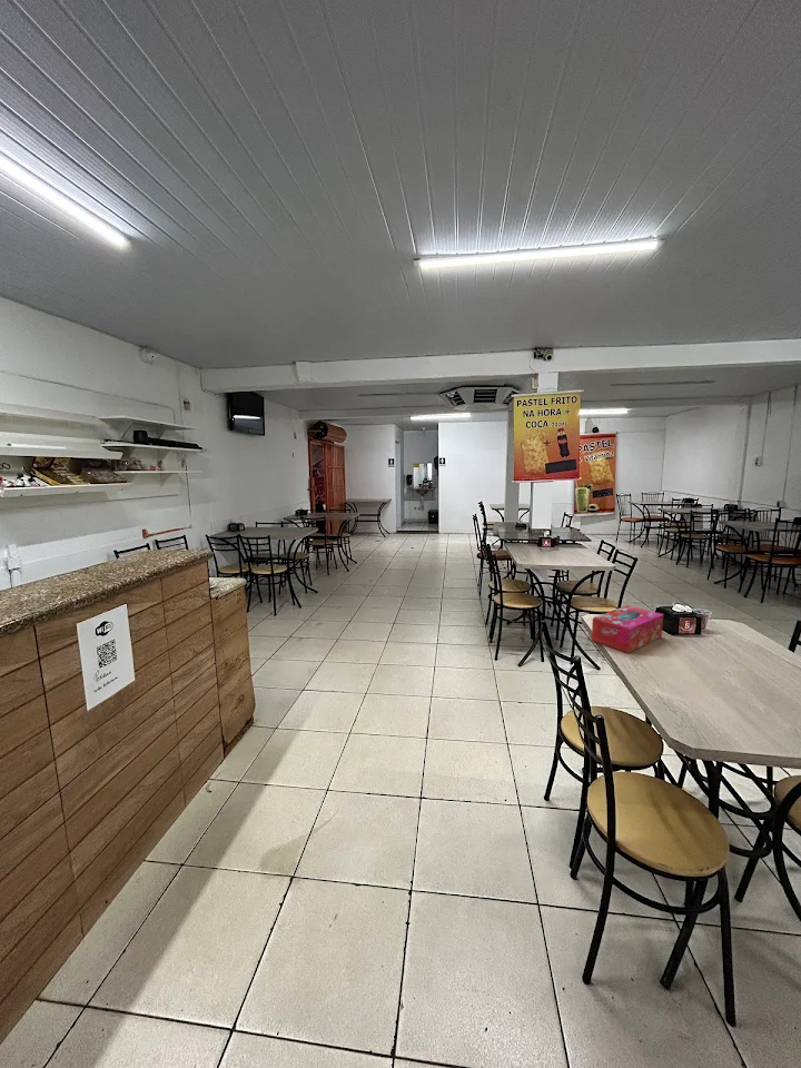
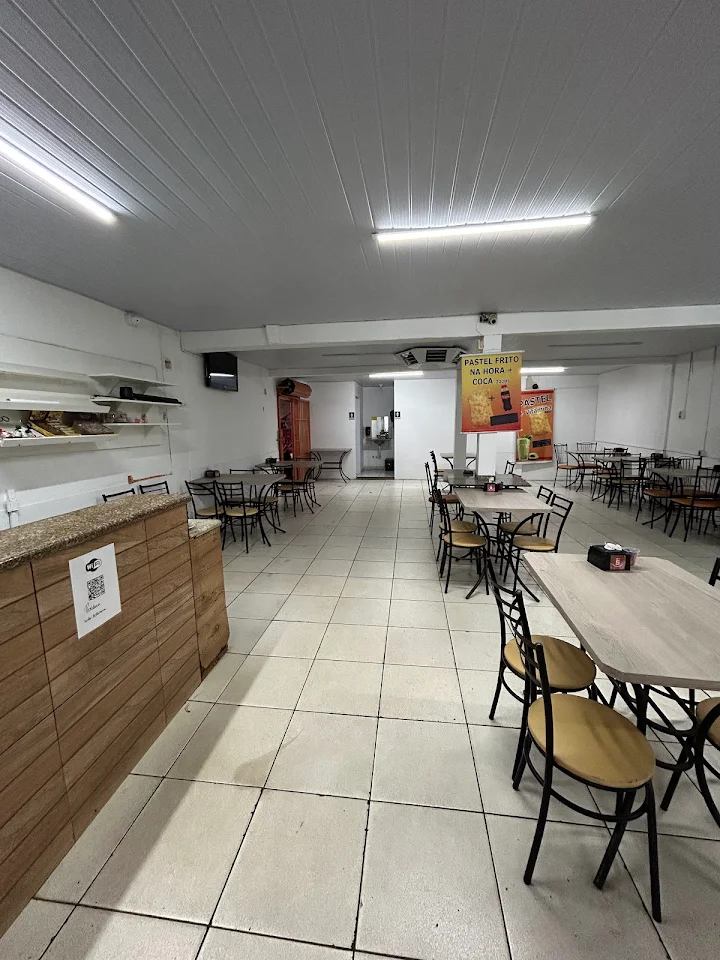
- tissue box [591,604,664,654]
